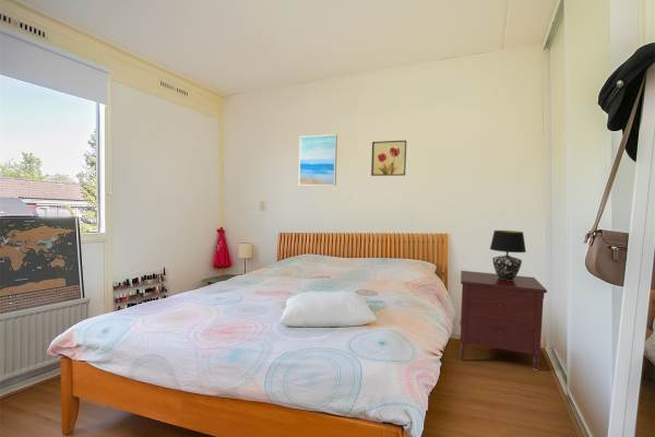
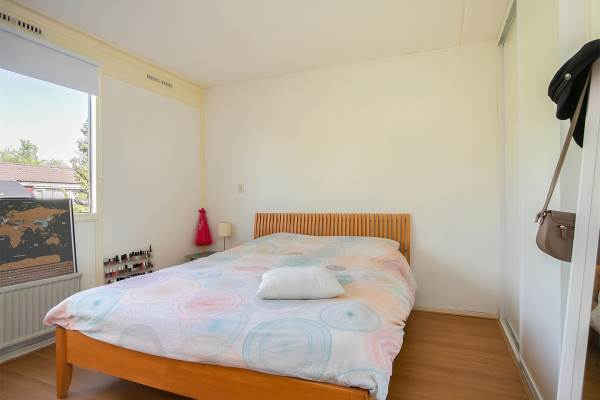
- wall art [298,133,338,187]
- dresser [458,270,548,370]
- table lamp [489,229,527,281]
- wall art [370,139,407,177]
